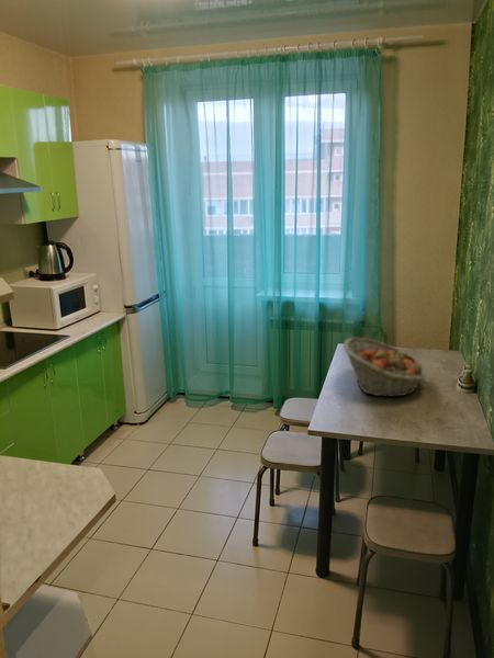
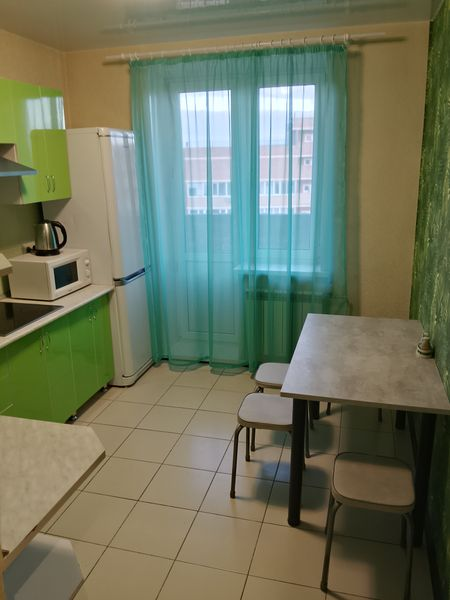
- fruit basket [343,337,427,398]
